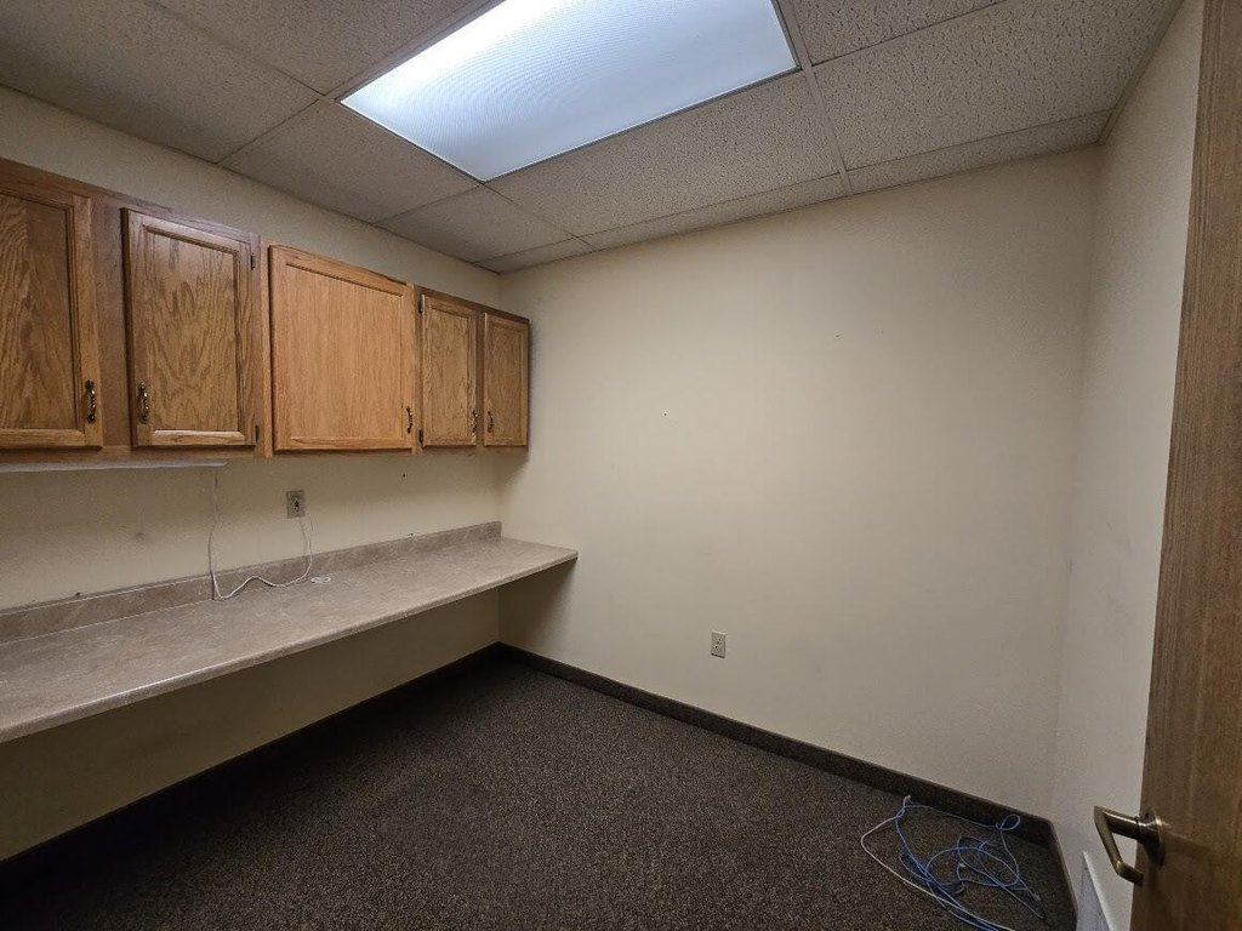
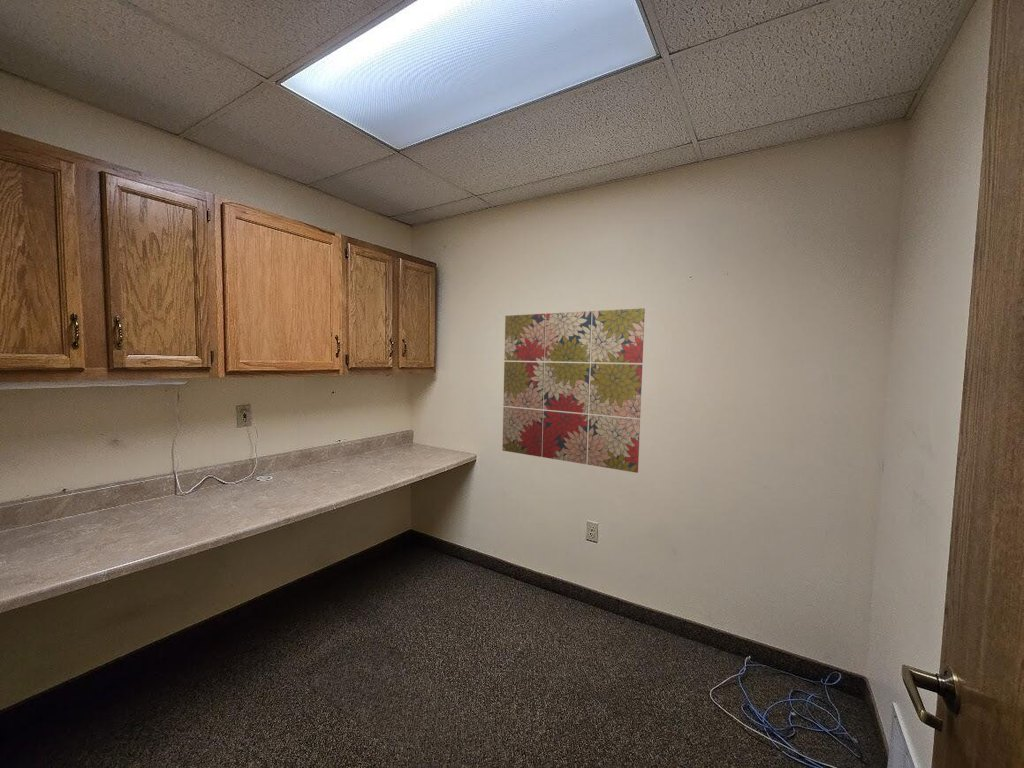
+ wall art [501,307,646,474]
